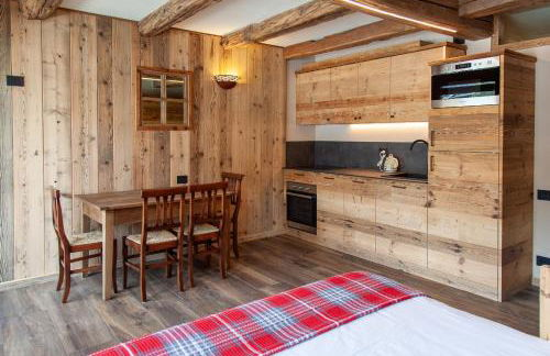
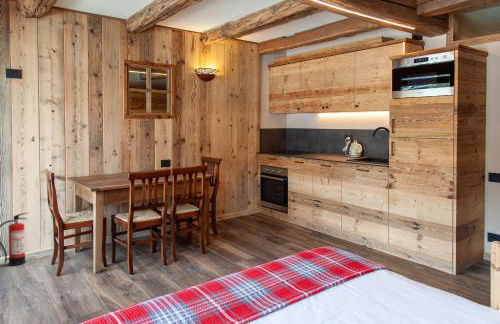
+ fire extinguisher [0,212,28,267]
